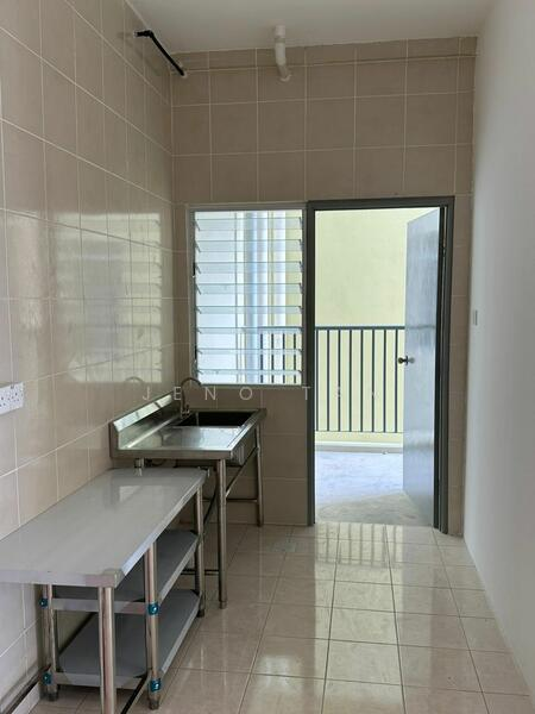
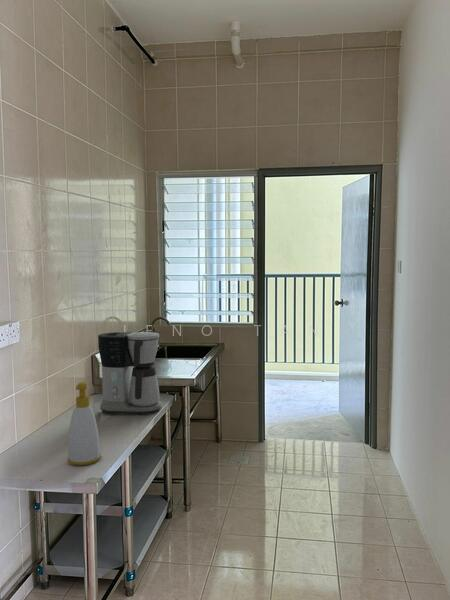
+ soap bottle [66,381,102,466]
+ coffee maker [97,331,162,416]
